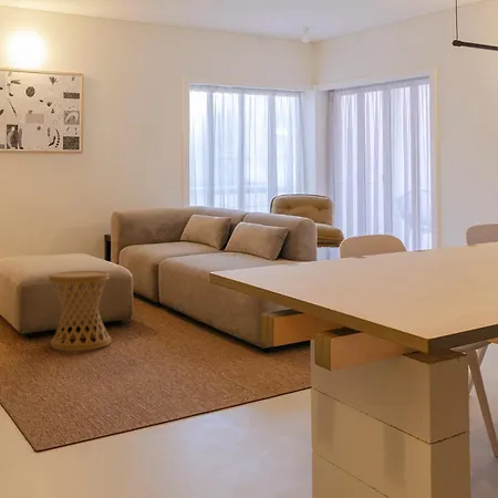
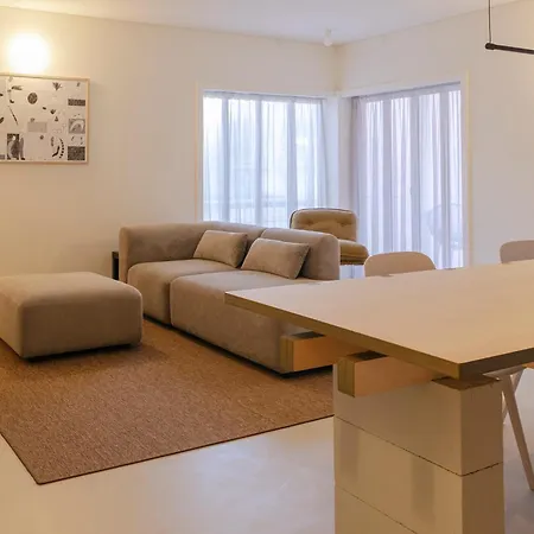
- side table [48,270,112,352]
